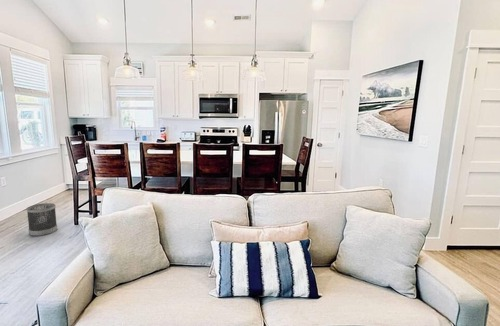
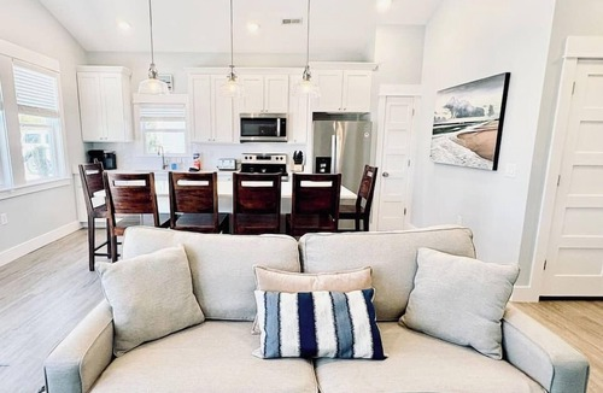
- wastebasket [26,202,58,237]
